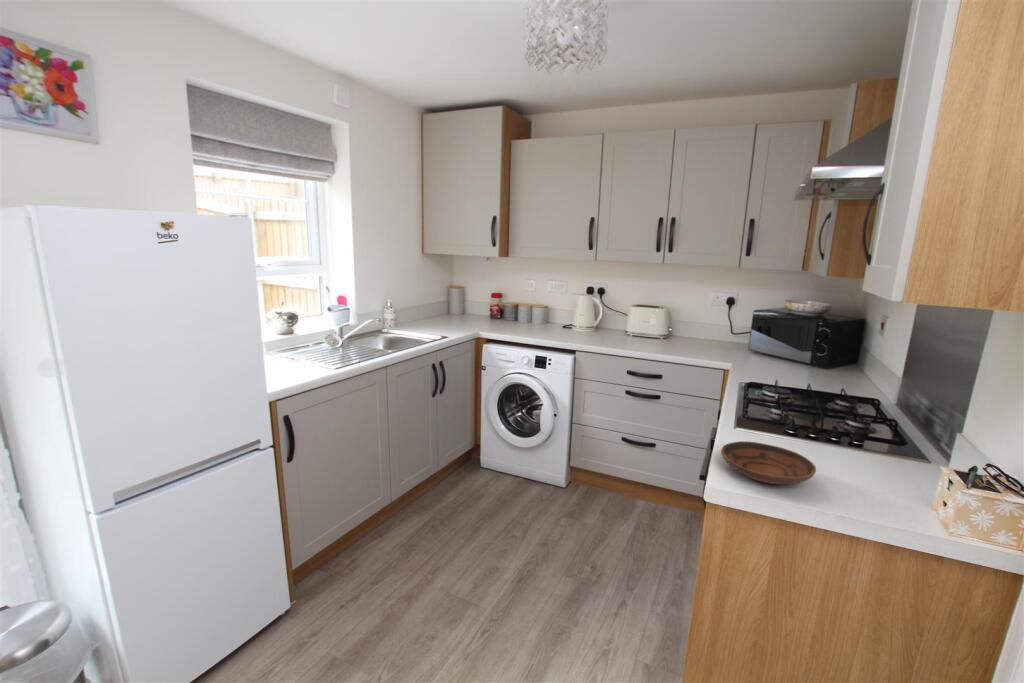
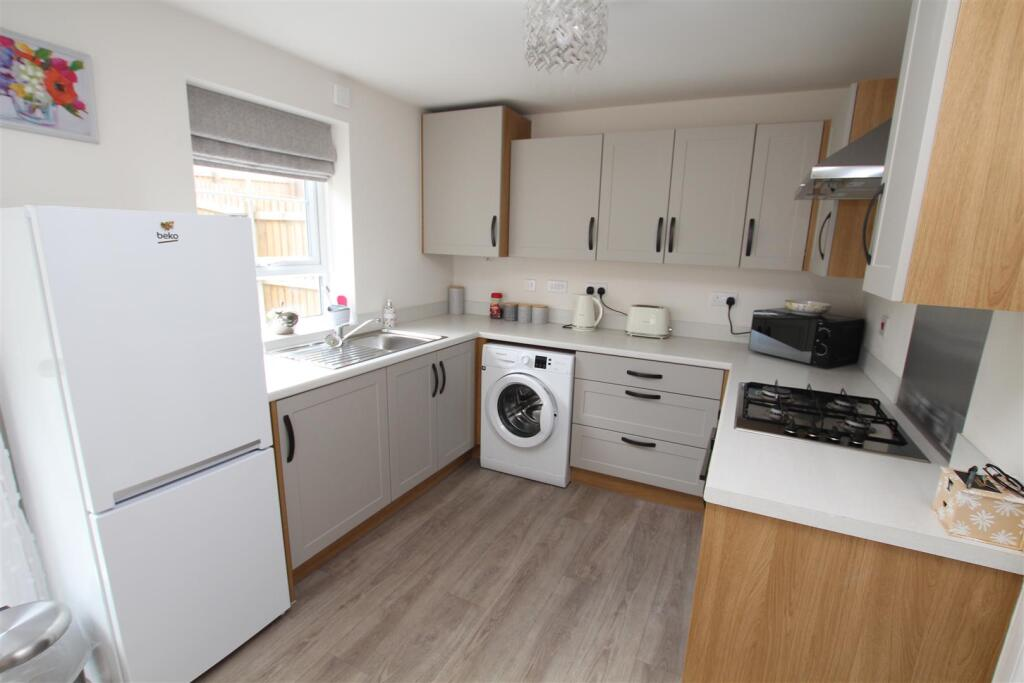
- bowl [720,440,817,485]
